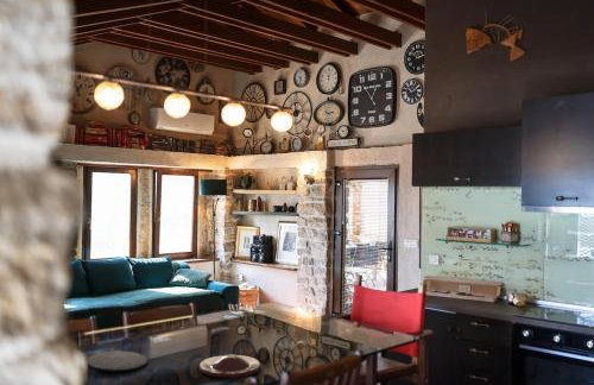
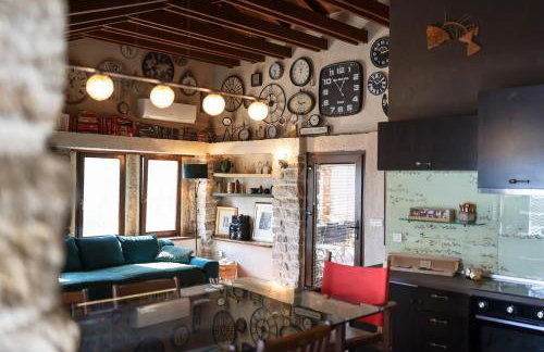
- plate [198,353,260,379]
- plate [87,349,148,373]
